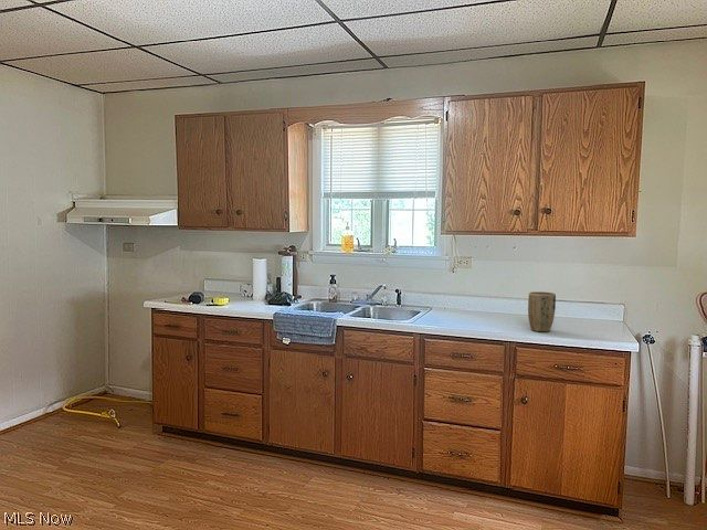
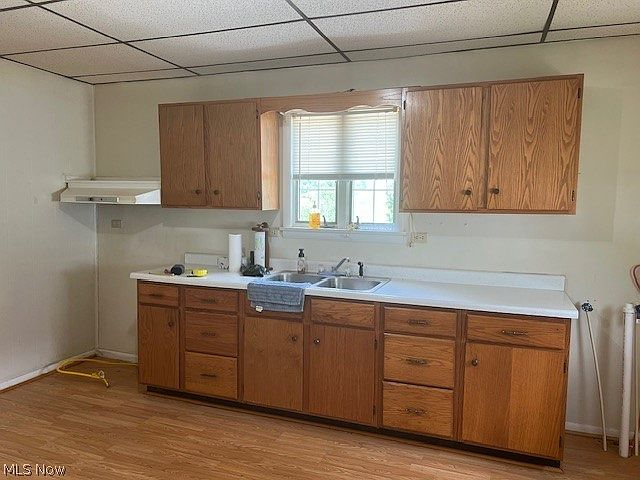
- plant pot [527,290,557,333]
